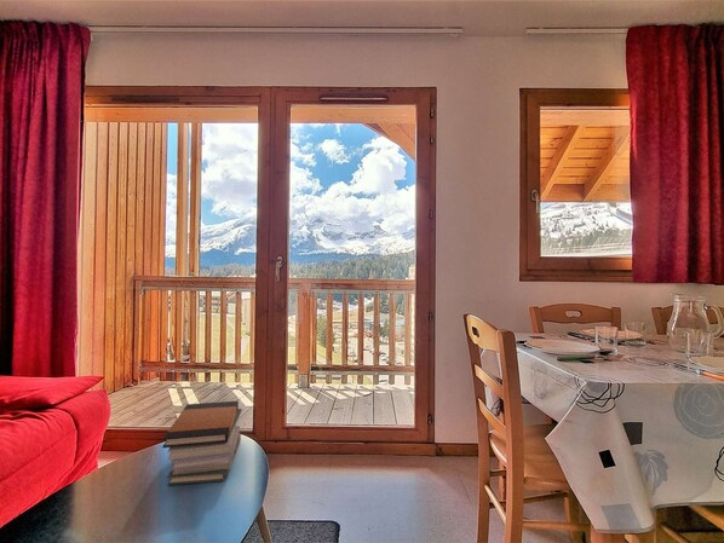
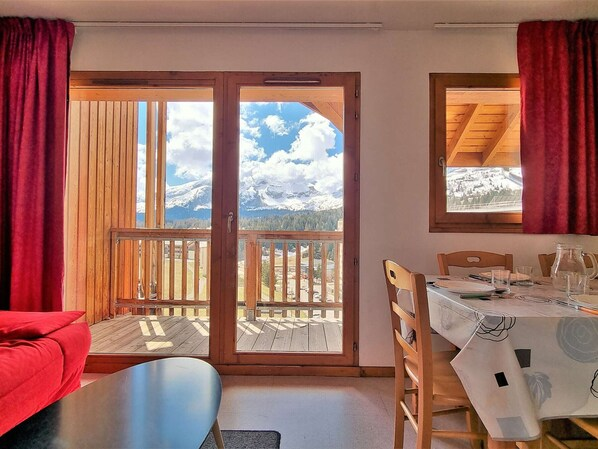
- book stack [161,400,243,486]
